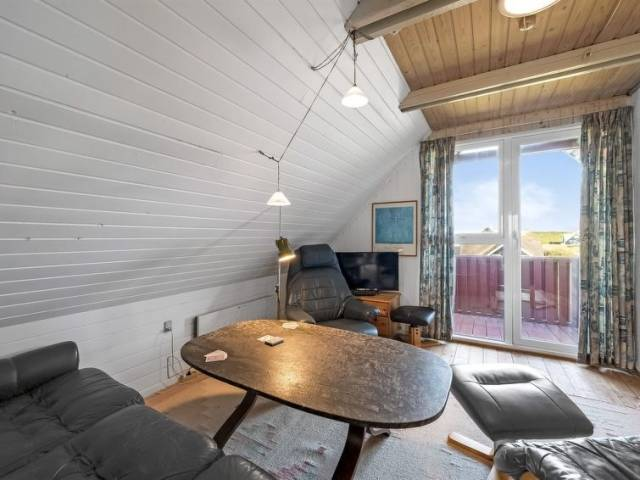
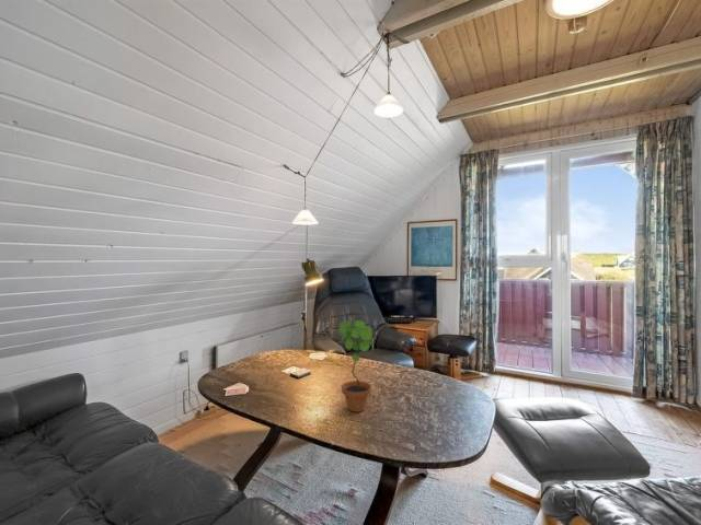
+ potted plant [338,319,375,413]
